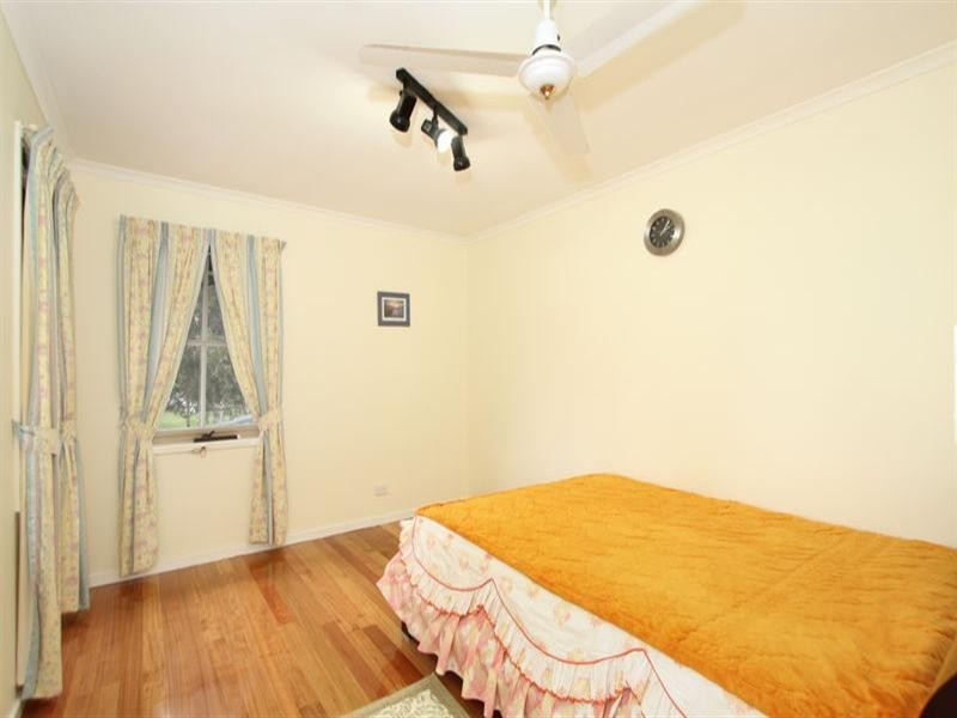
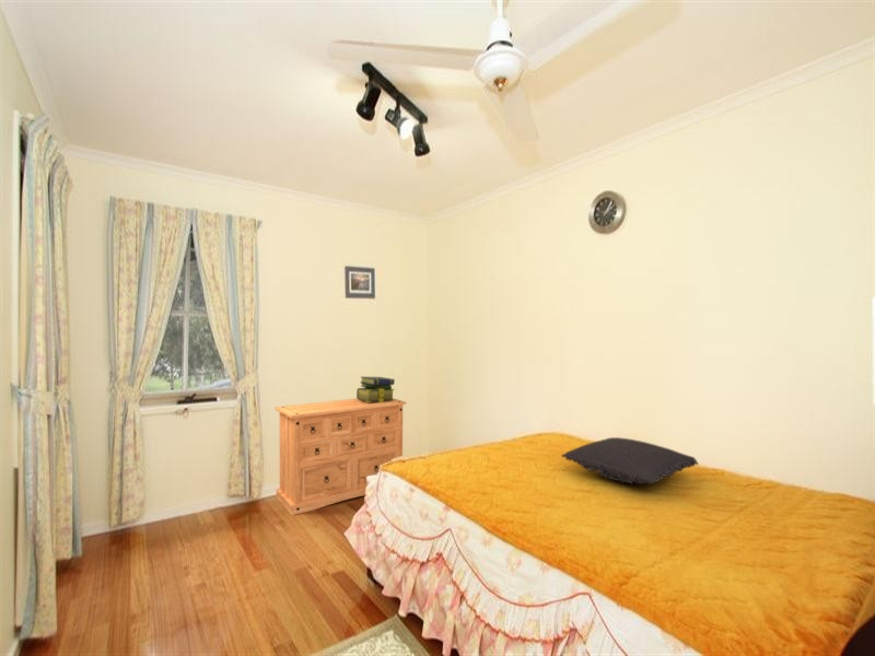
+ pillow [560,436,700,485]
+ dresser [275,397,407,516]
+ stack of books [355,375,396,402]
